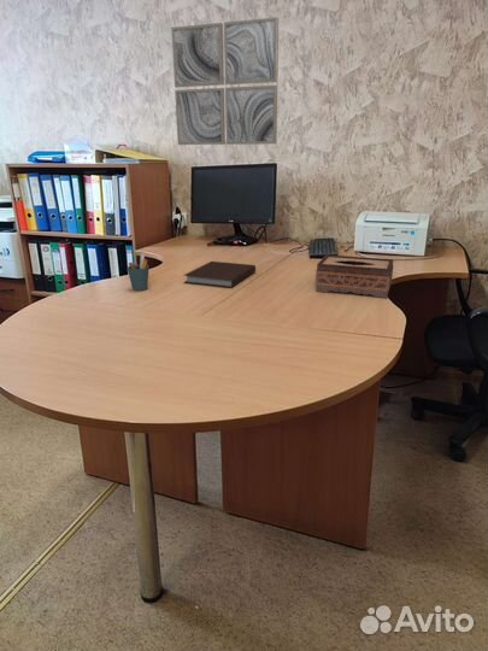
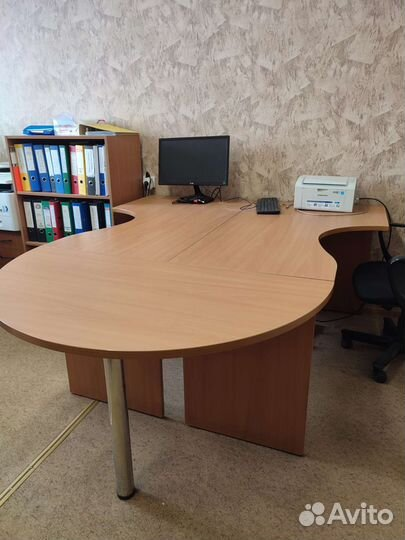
- pen holder [127,252,151,292]
- notebook [182,260,257,289]
- wall art [170,16,280,146]
- tissue box [314,253,395,299]
